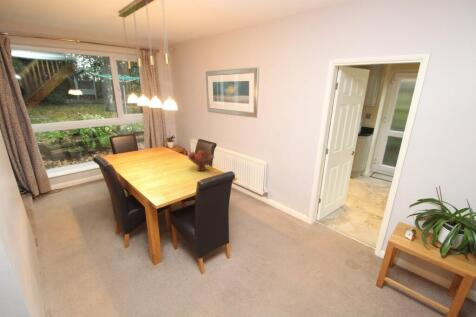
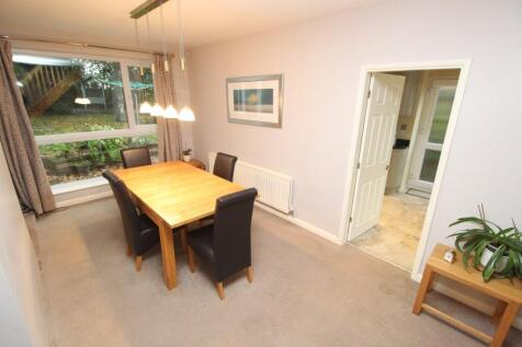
- fruit bowl [187,149,215,172]
